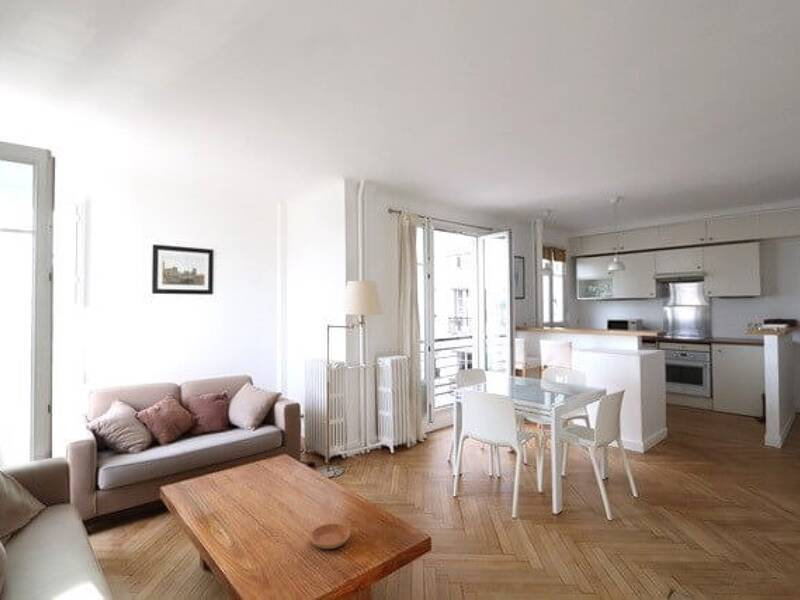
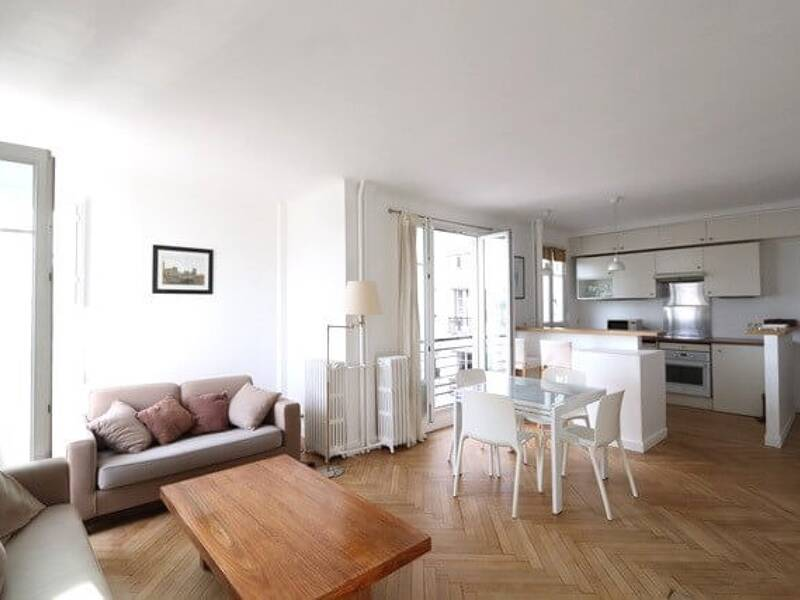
- saucer [309,523,351,550]
